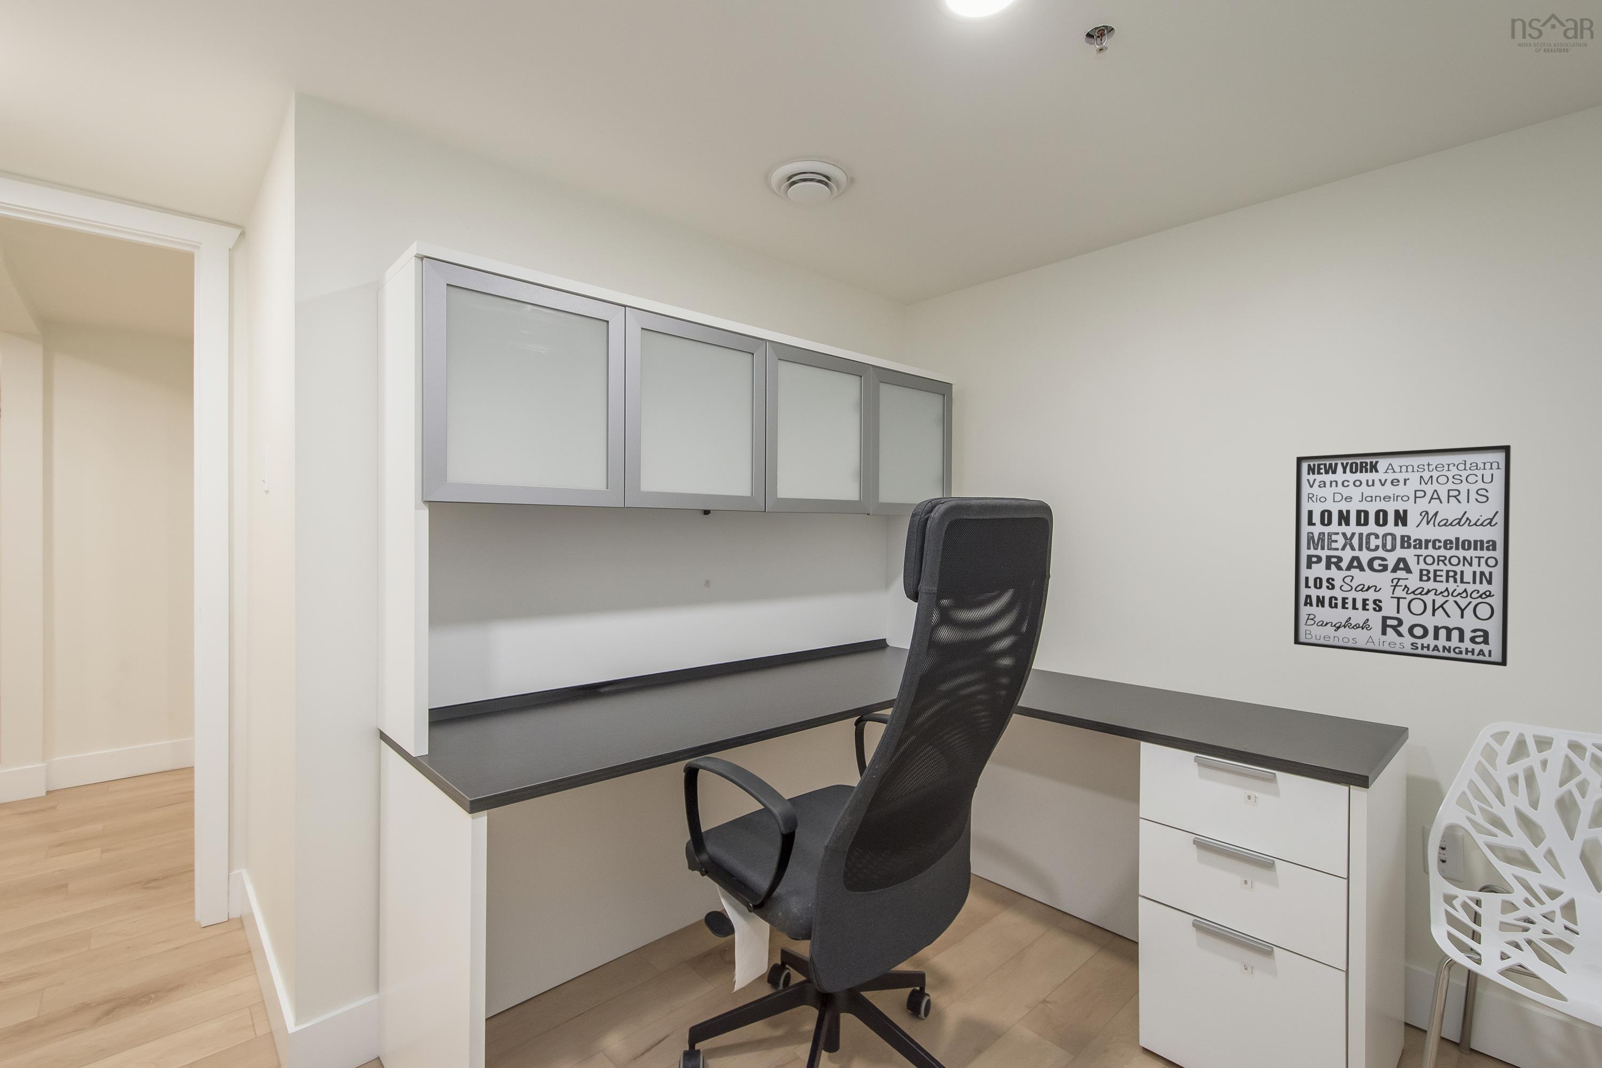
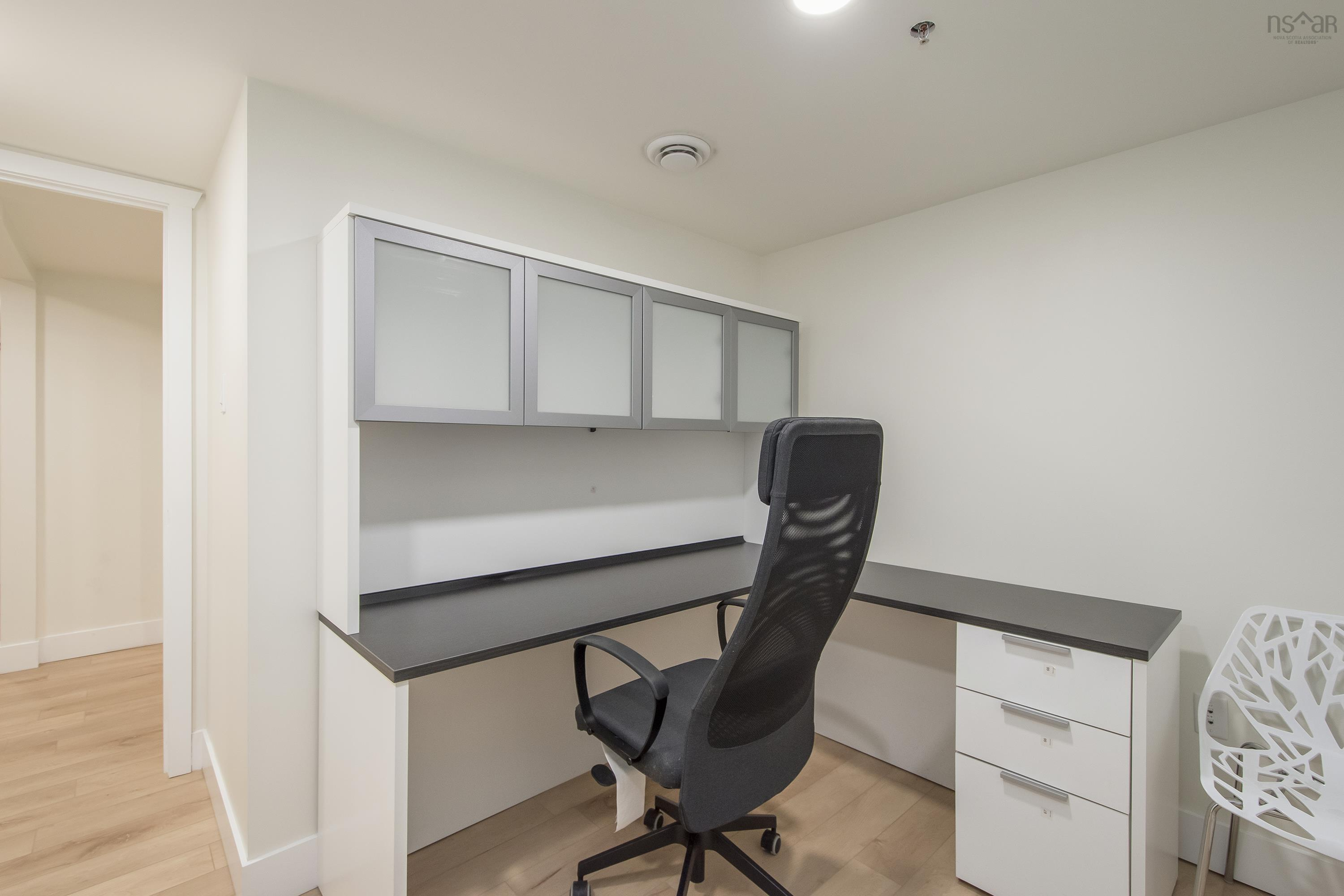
- wall art [1293,445,1511,668]
